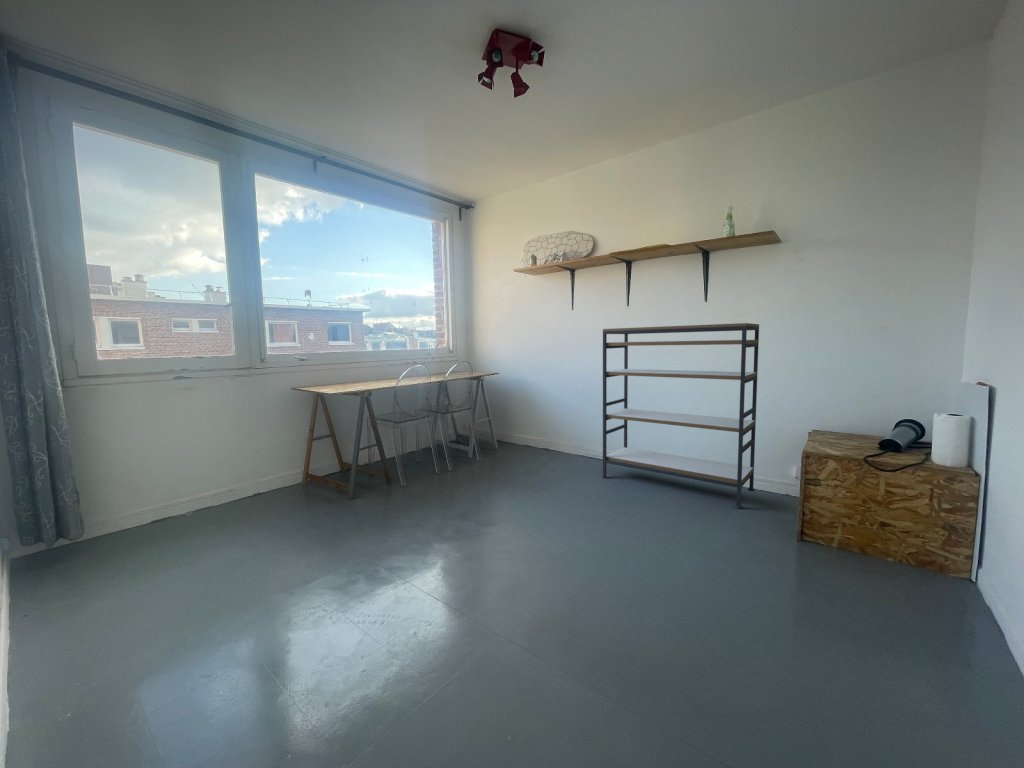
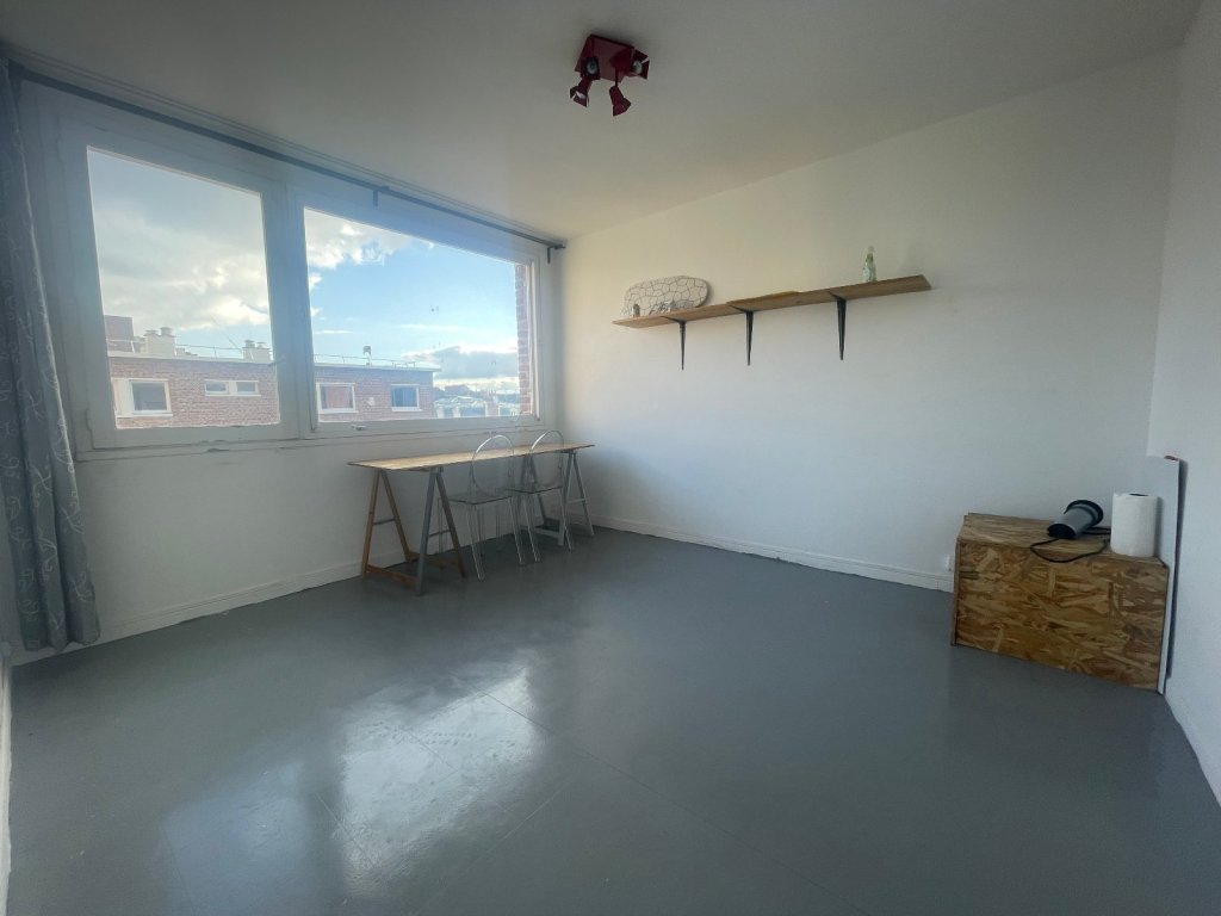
- shelving unit [601,322,760,509]
